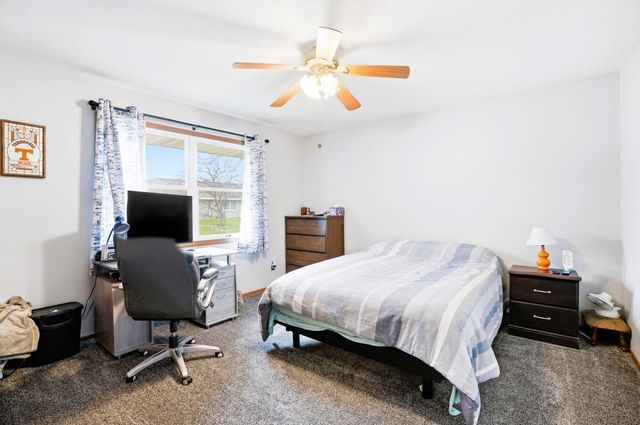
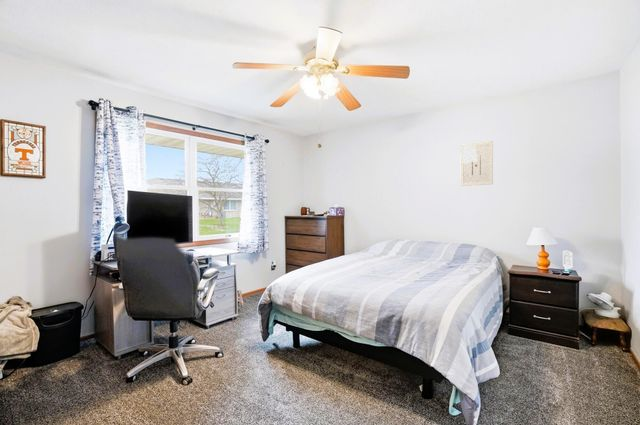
+ wall art [459,140,494,187]
